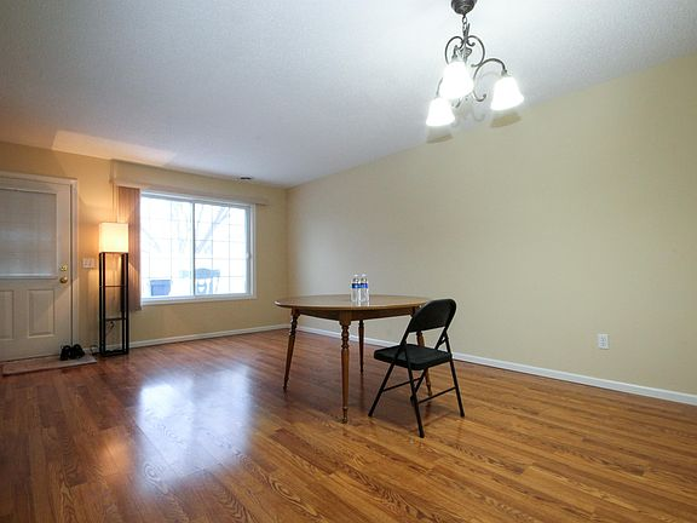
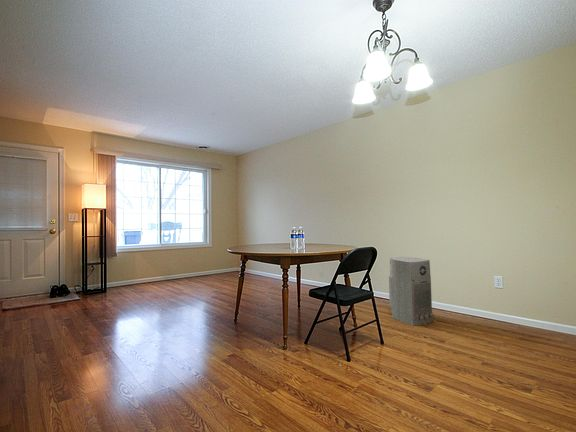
+ air purifier [388,256,435,327]
